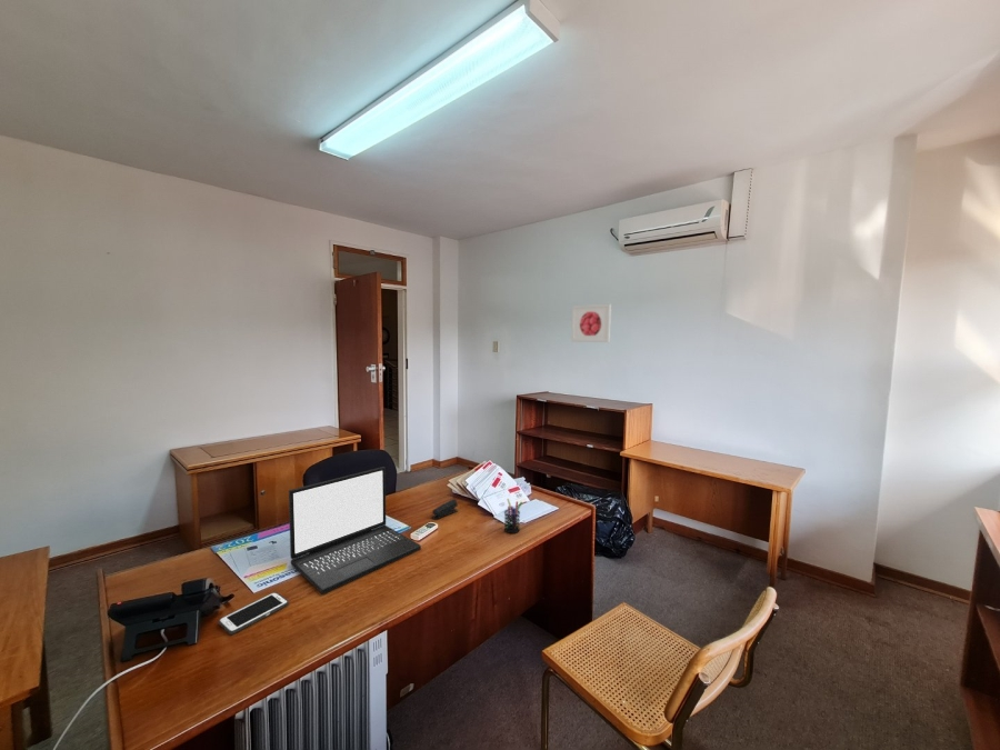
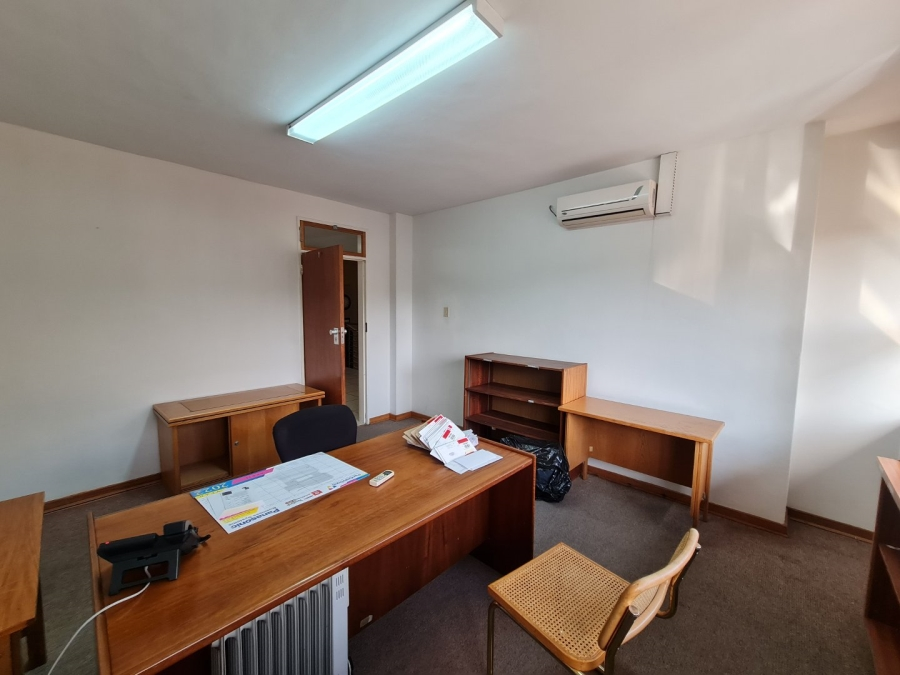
- cell phone [218,591,290,636]
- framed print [570,303,612,343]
- laptop [288,466,422,596]
- stapler [430,499,459,520]
- pen holder [503,498,523,534]
